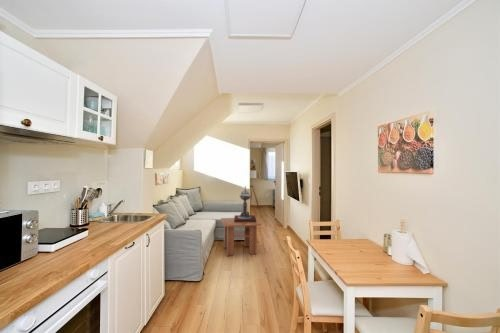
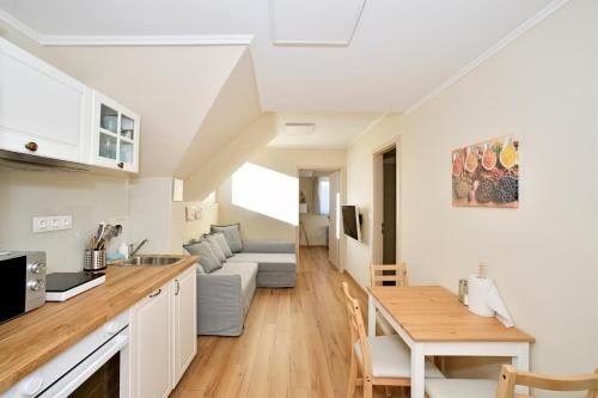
- coffee table [220,217,262,257]
- decorative urn [233,185,257,222]
